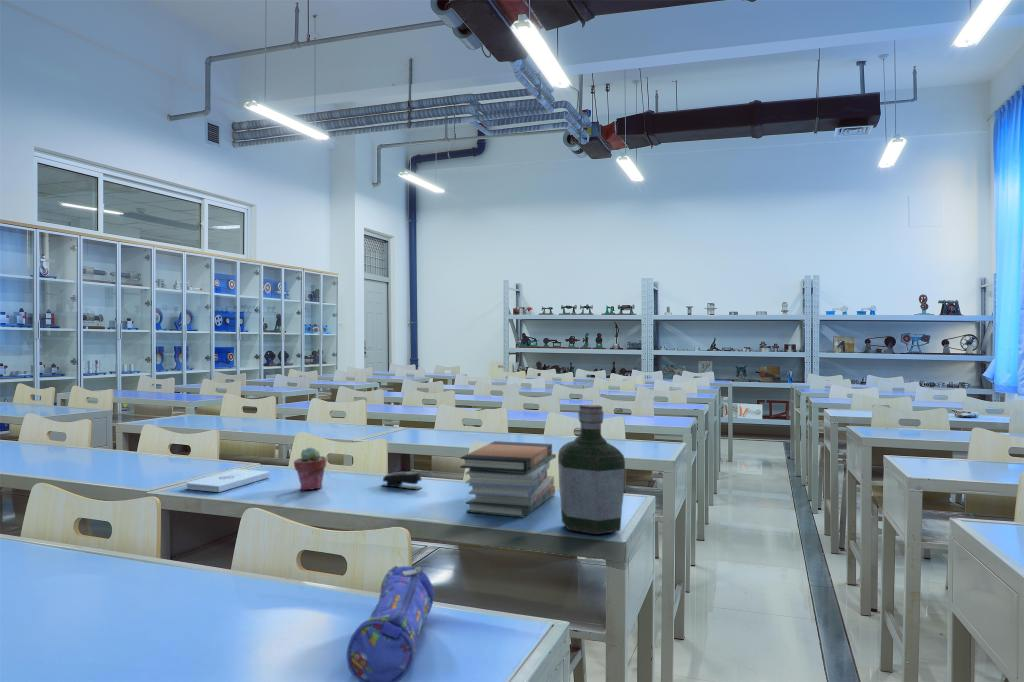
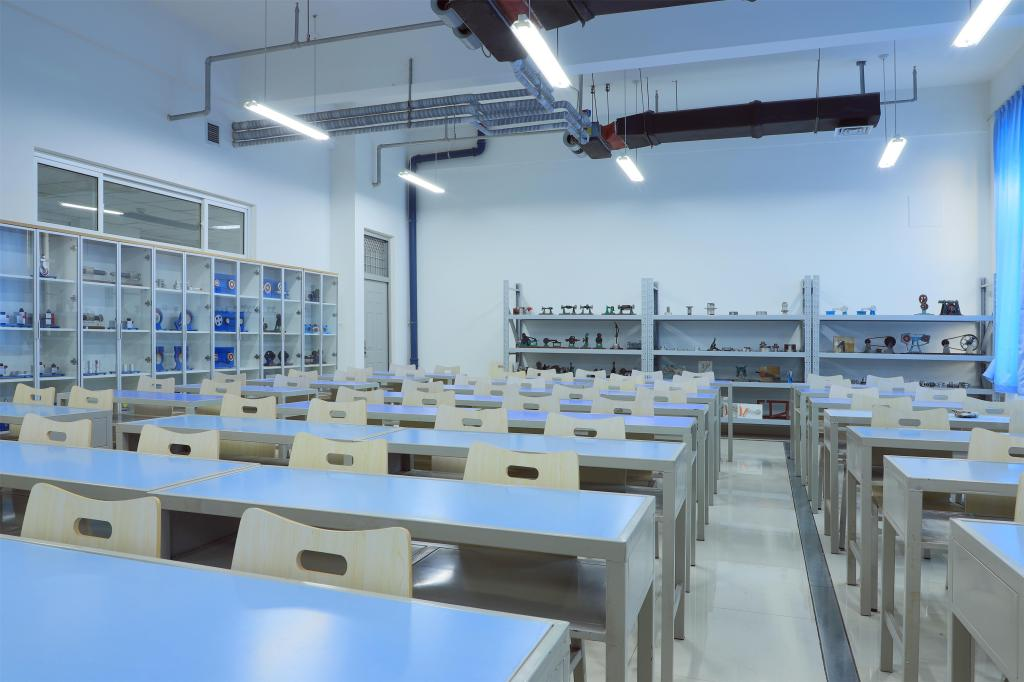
- potted succulent [293,446,328,491]
- notepad [185,468,271,493]
- pencil case [346,565,435,682]
- book stack [459,440,557,519]
- stapler [380,471,423,491]
- bottle [557,404,626,536]
